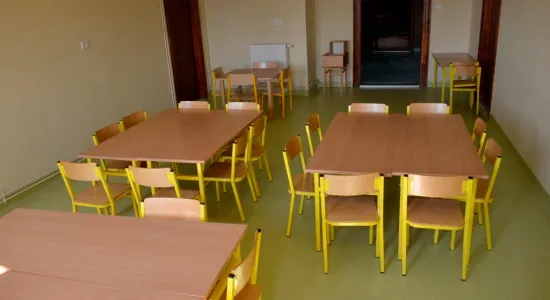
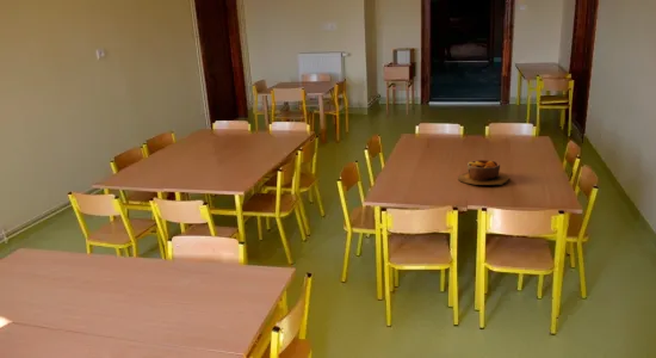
+ bowl [457,159,510,186]
